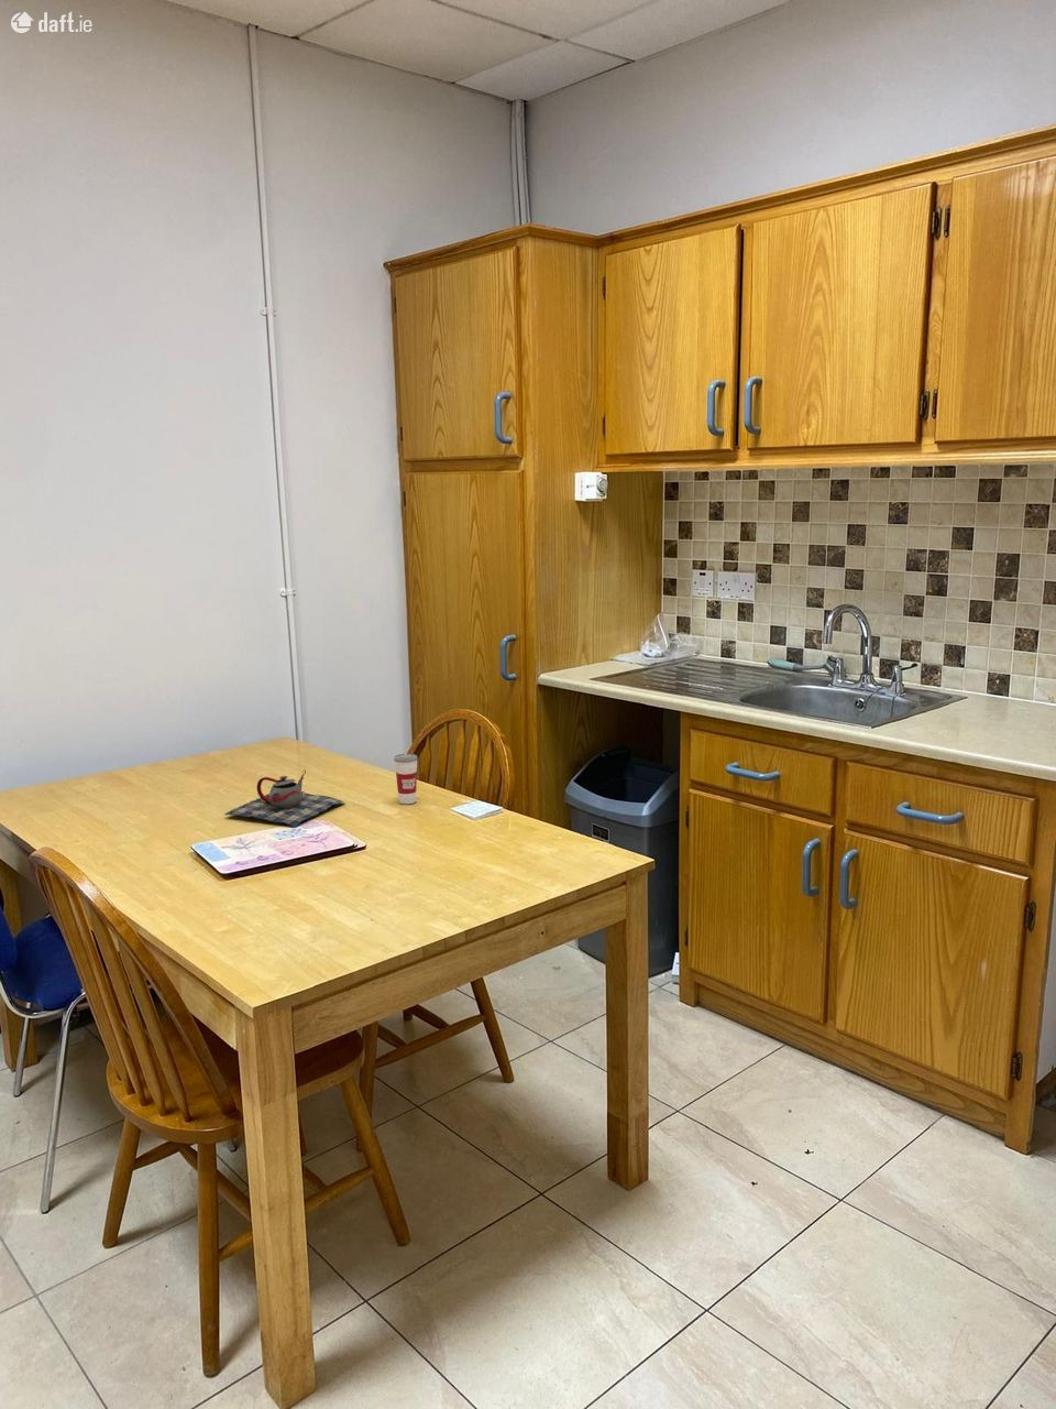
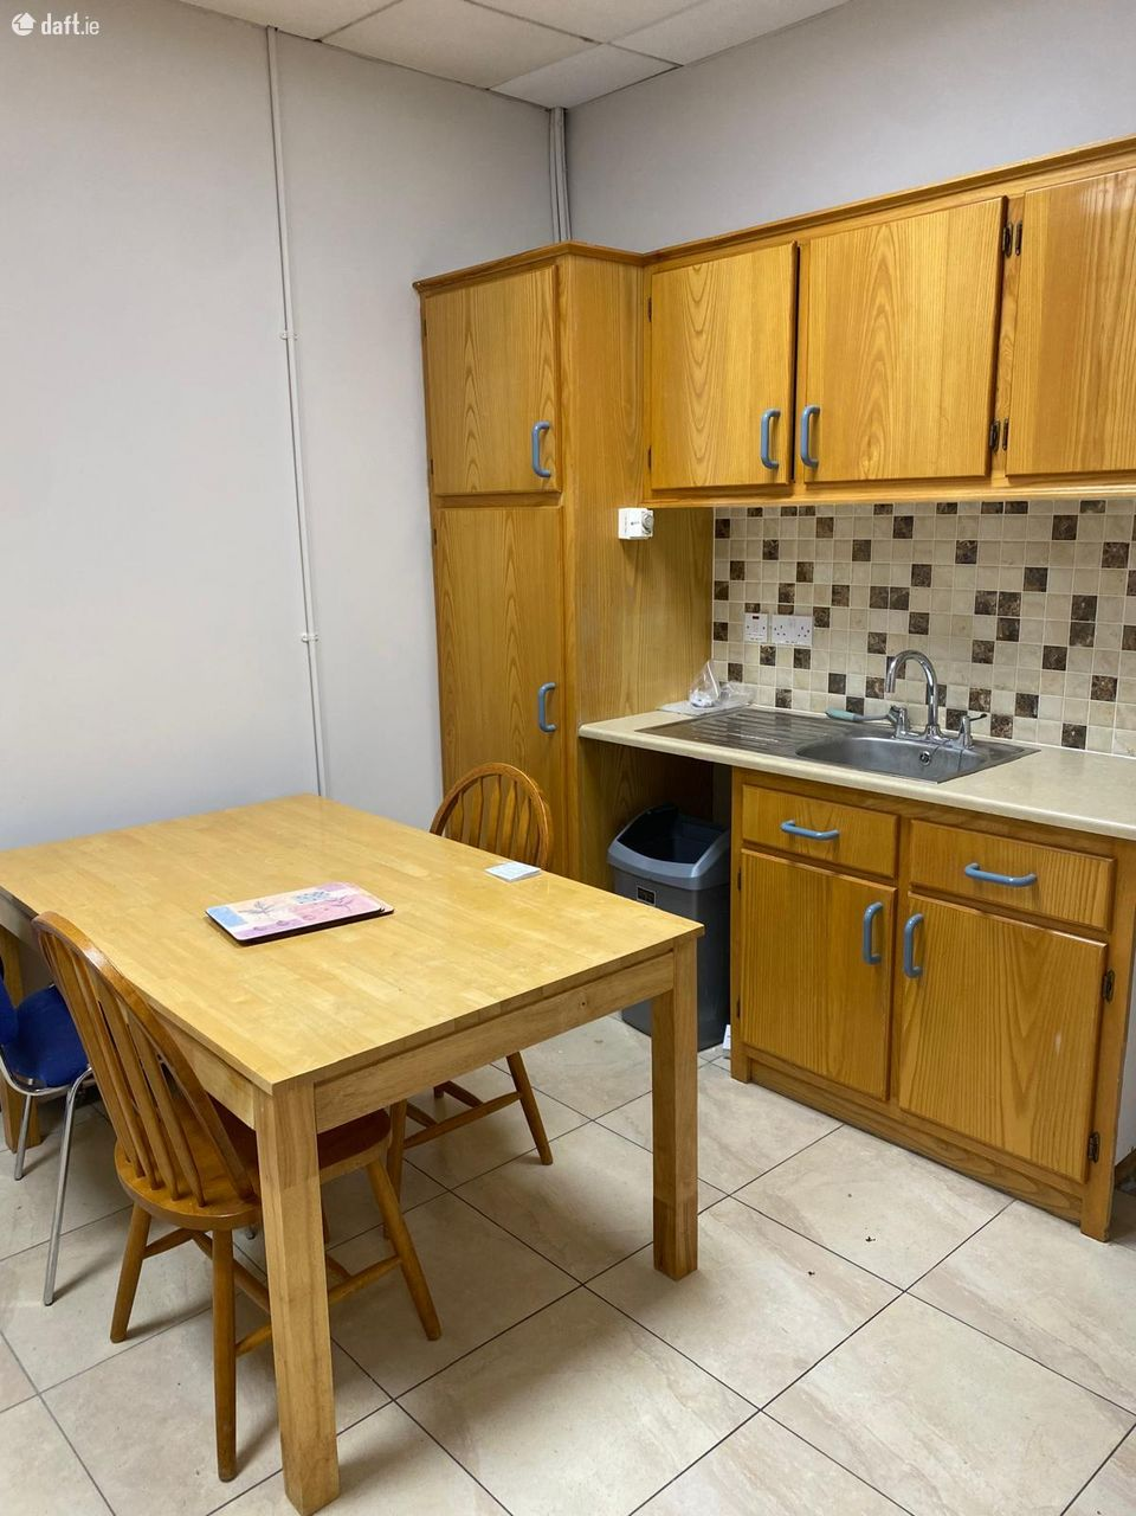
- cup [393,741,418,804]
- teapot [224,769,346,828]
